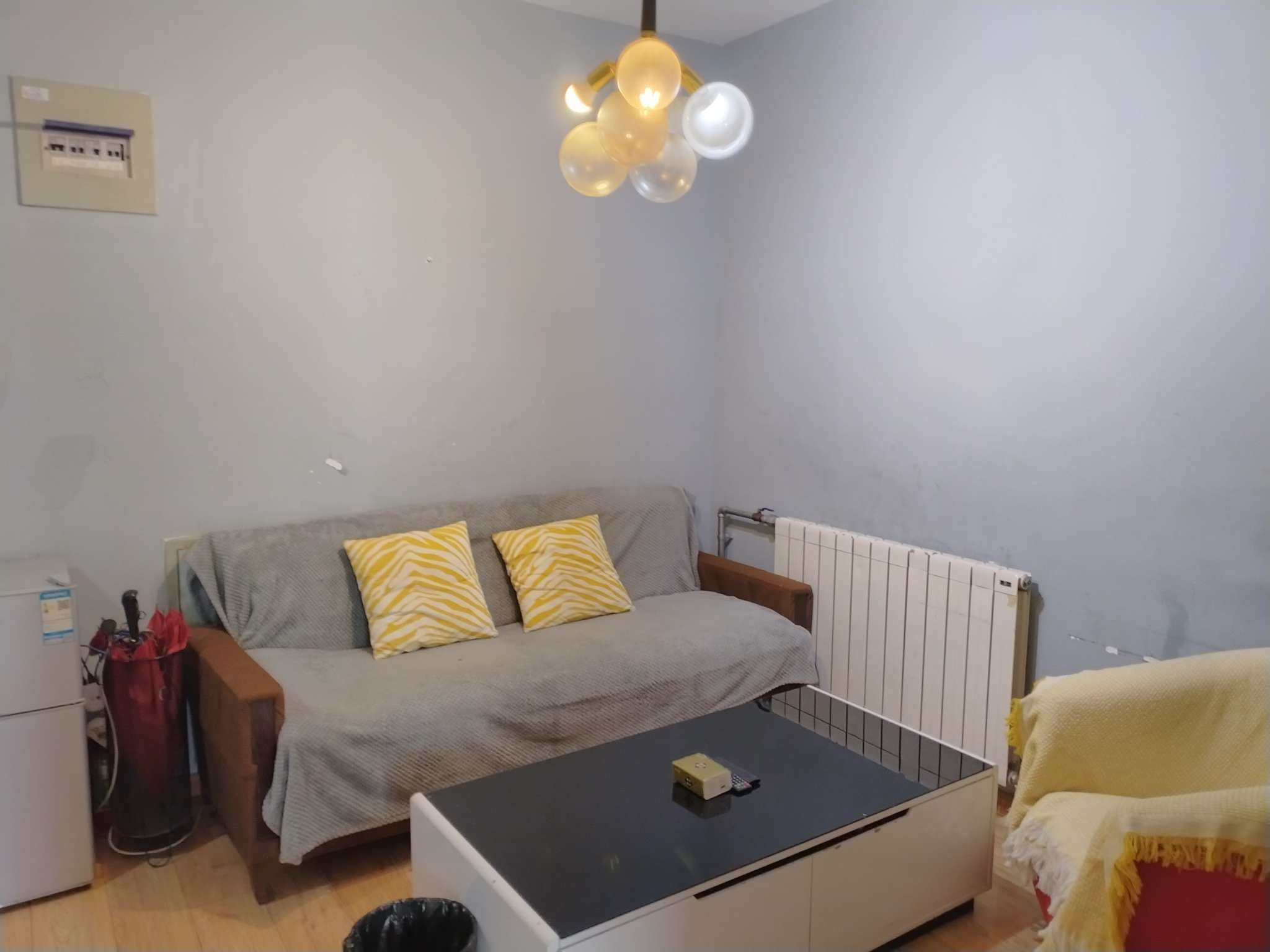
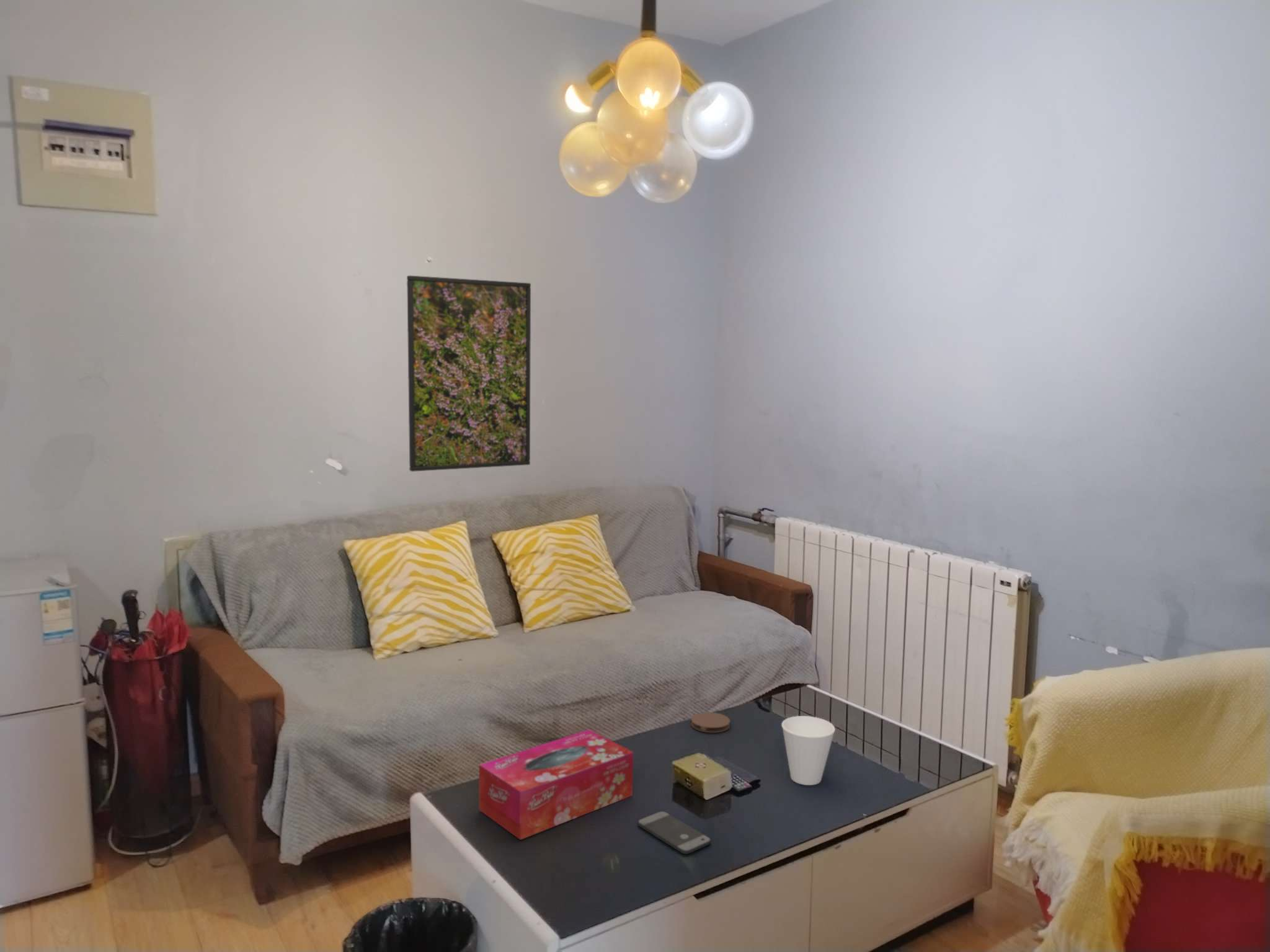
+ coaster [690,712,730,733]
+ cup [781,715,836,786]
+ smartphone [637,811,711,855]
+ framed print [406,275,531,472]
+ tissue box [478,729,634,840]
